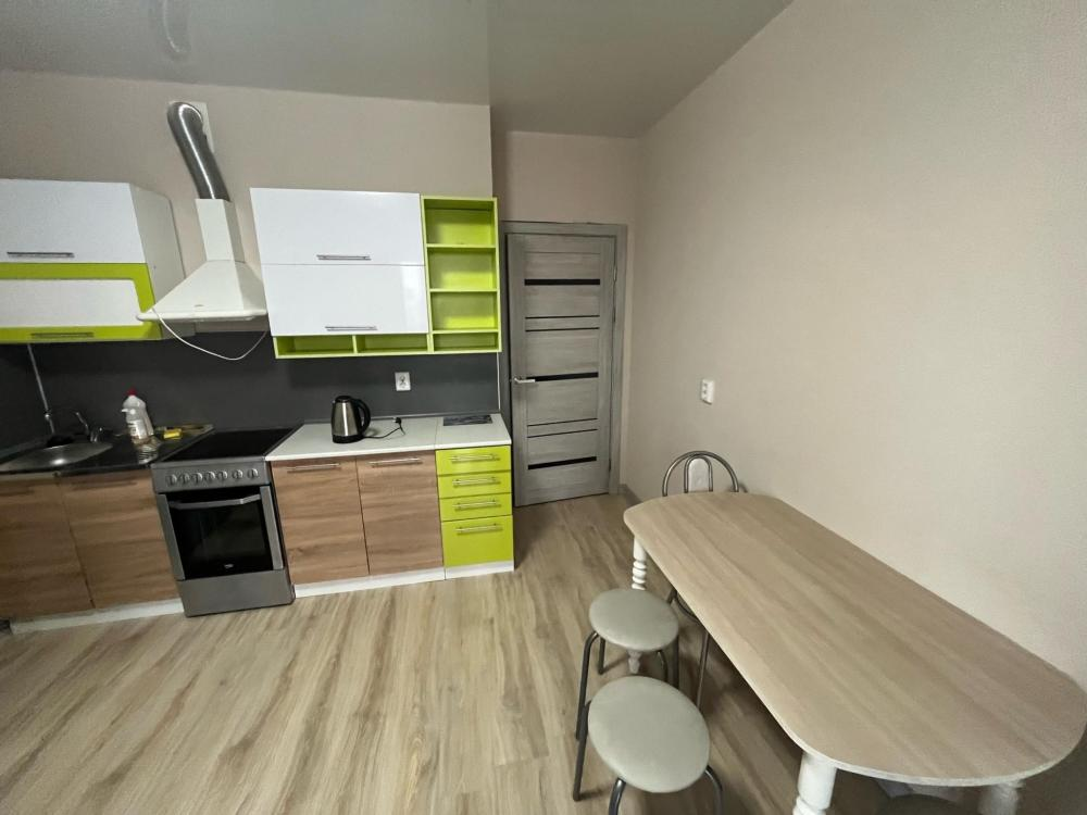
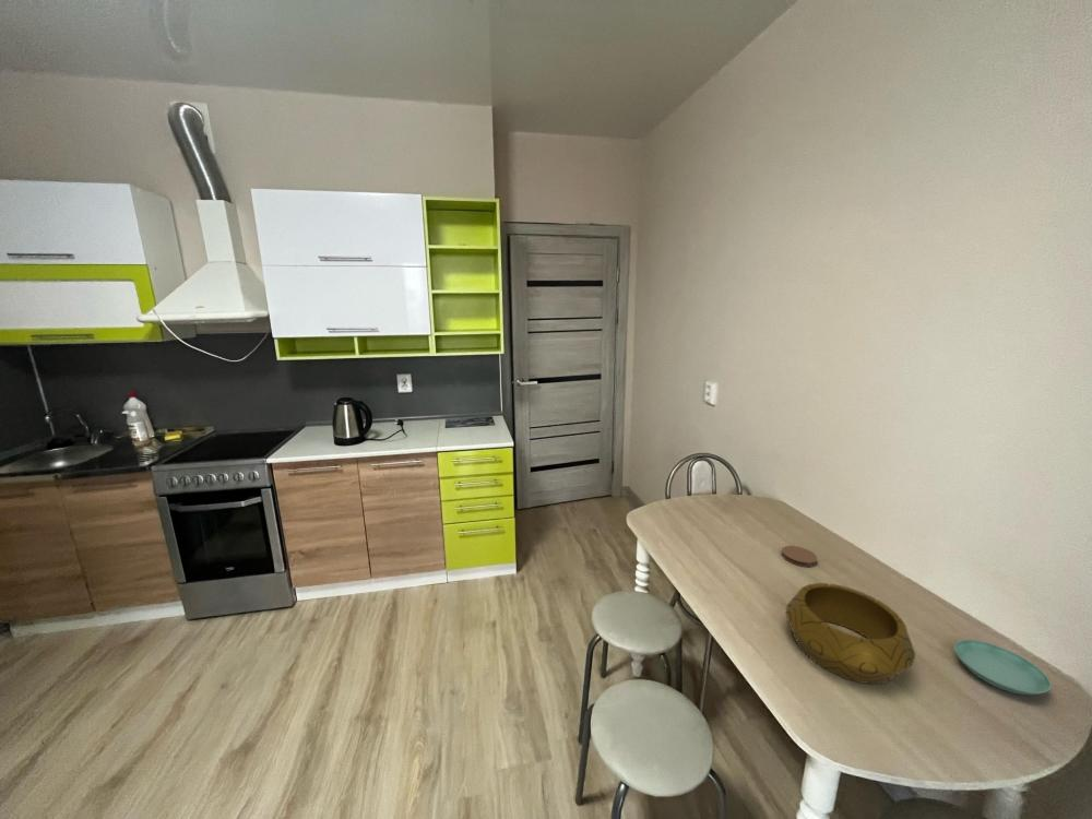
+ decorative bowl [785,582,916,685]
+ coaster [781,545,819,568]
+ saucer [953,639,1053,696]
